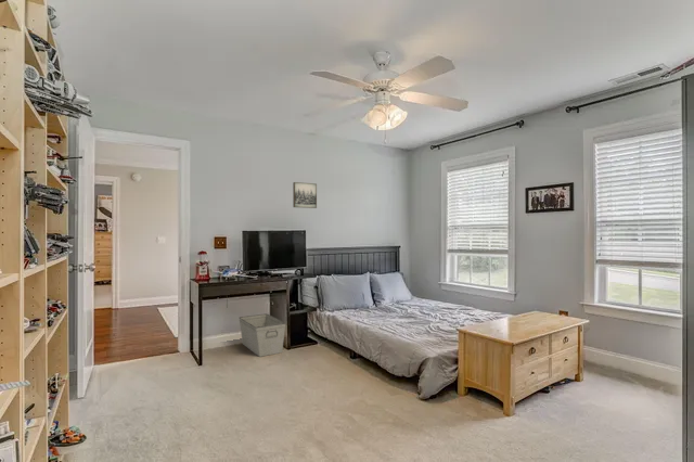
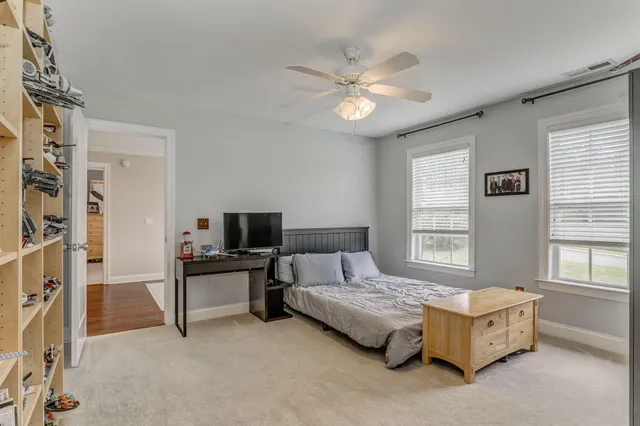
- wall art [292,181,318,209]
- storage bin [239,312,286,358]
